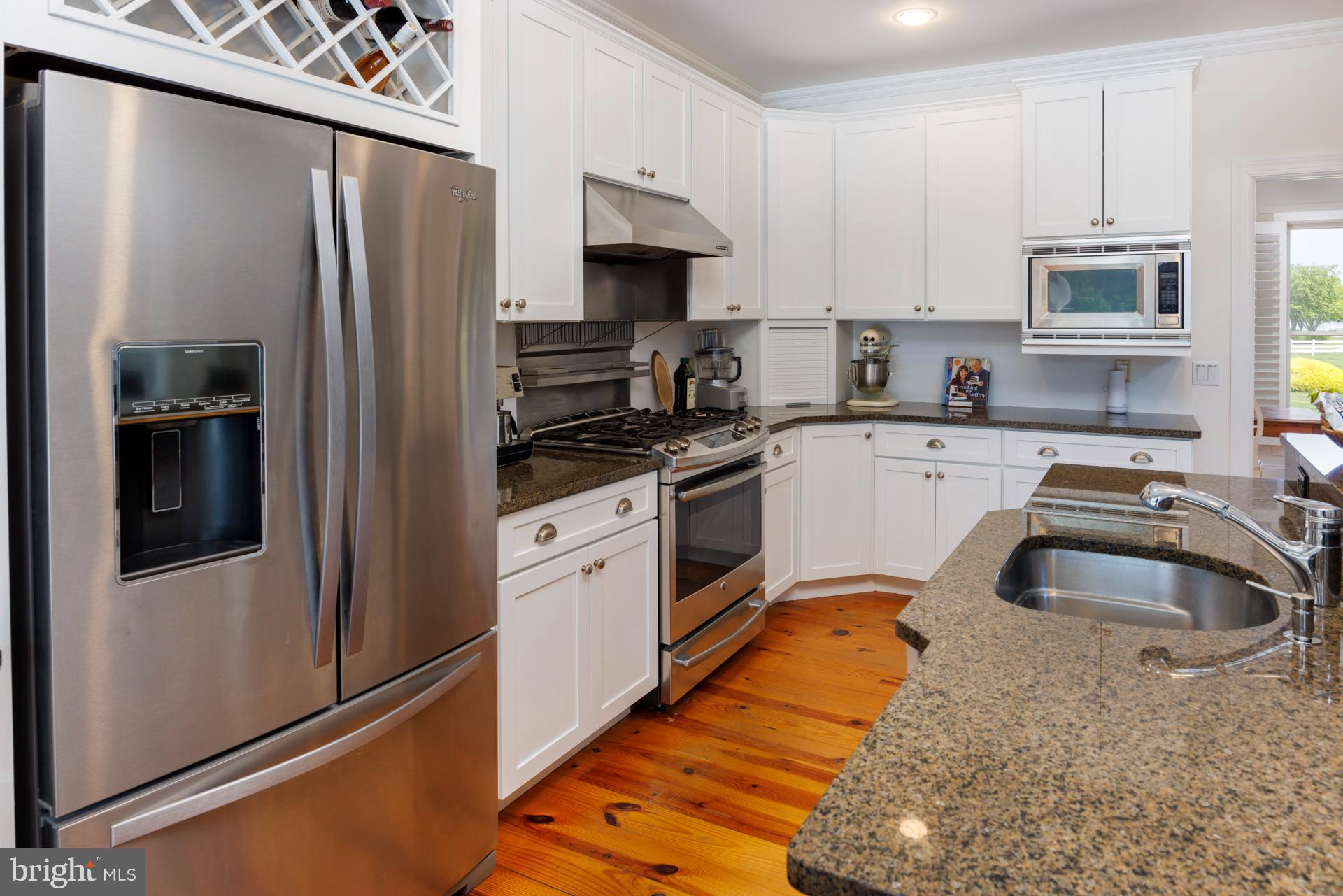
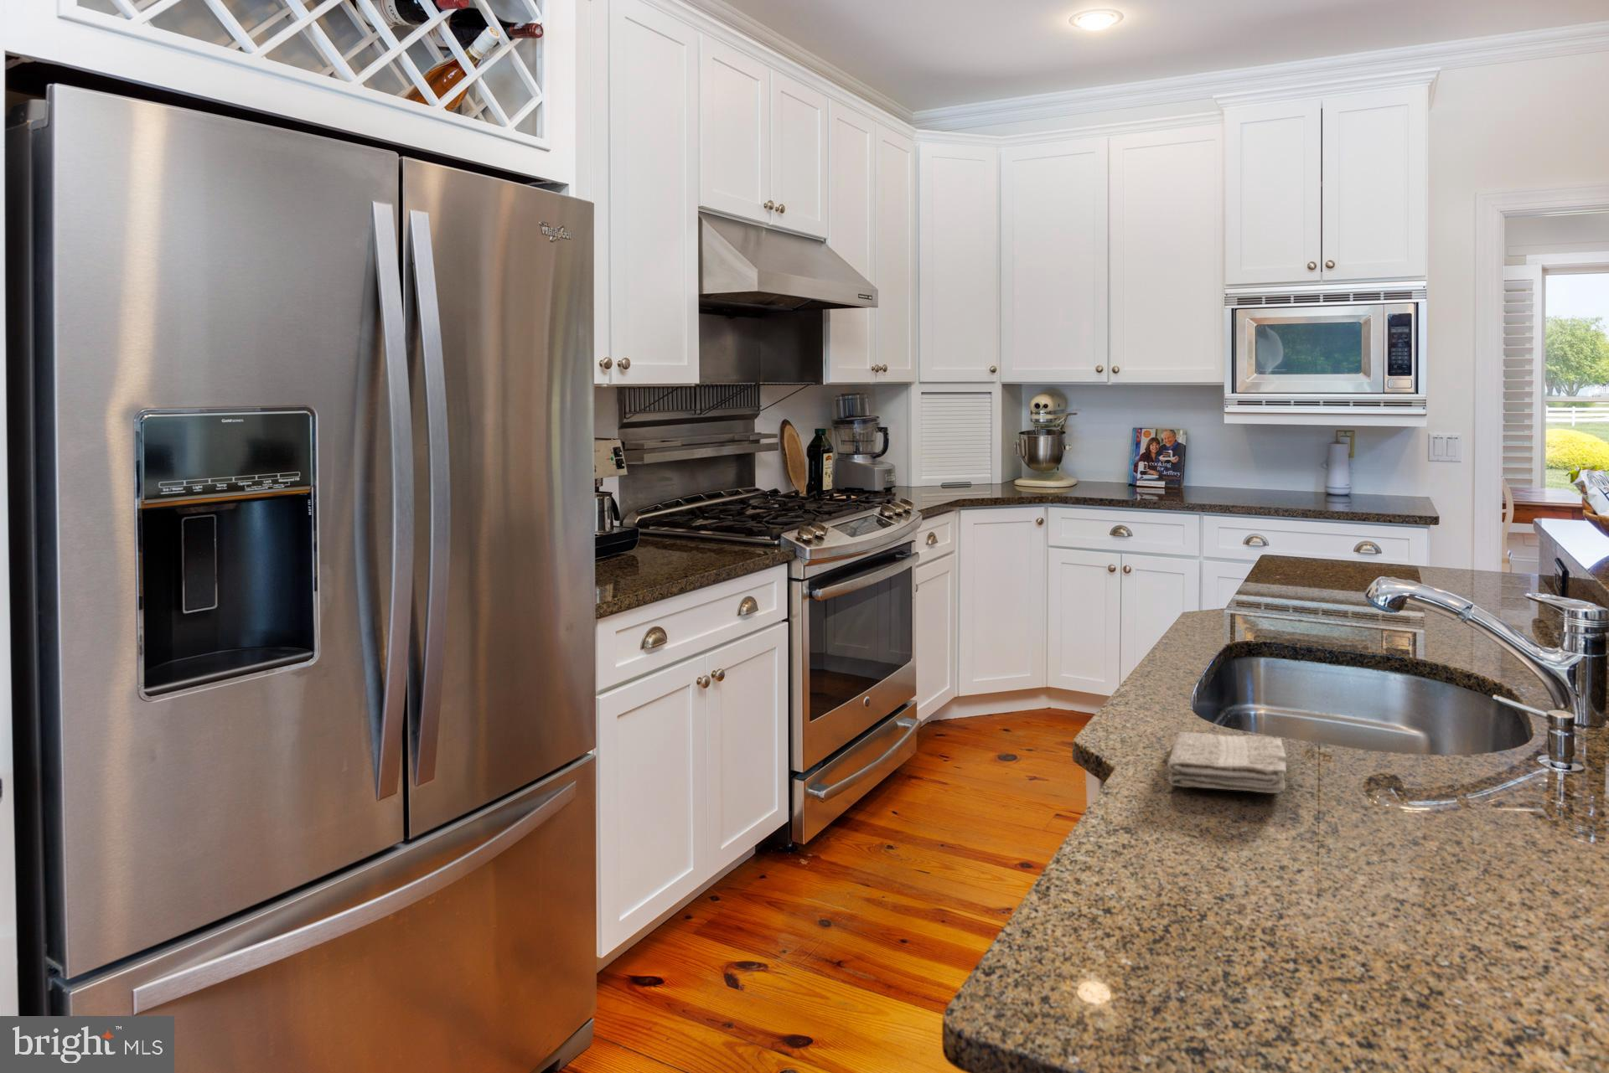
+ washcloth [1167,732,1287,794]
